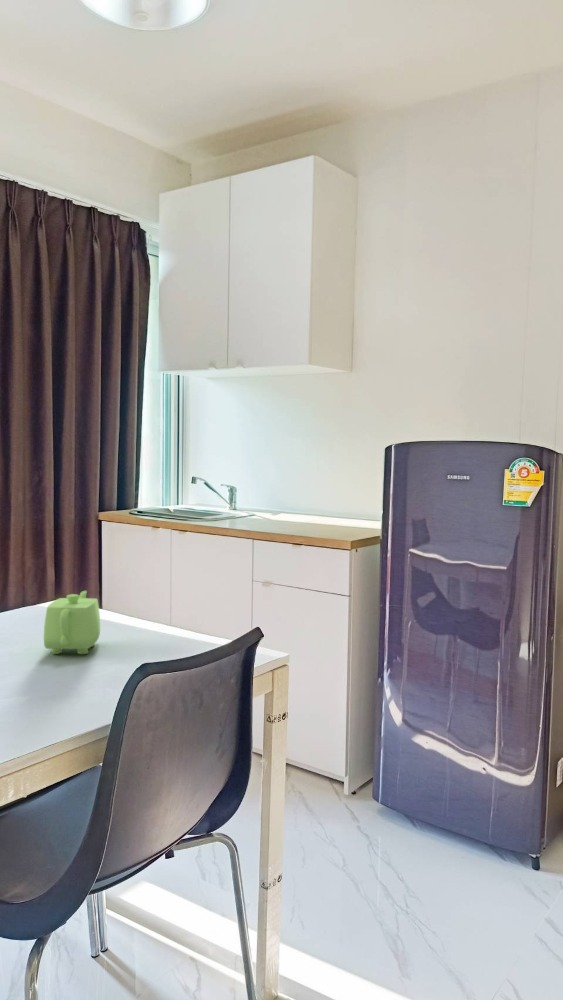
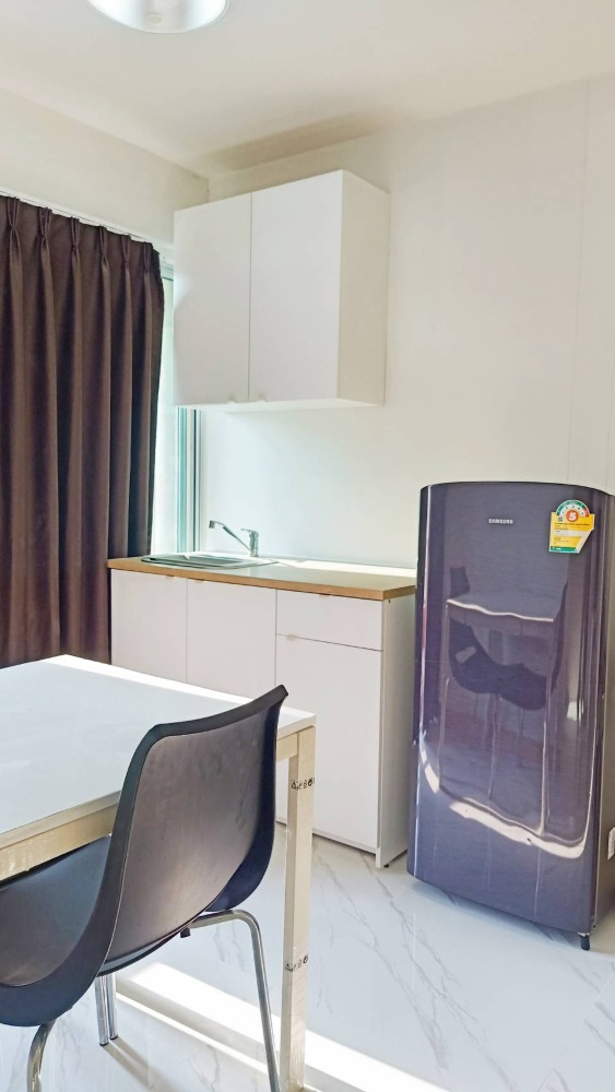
- teapot [43,590,101,655]
